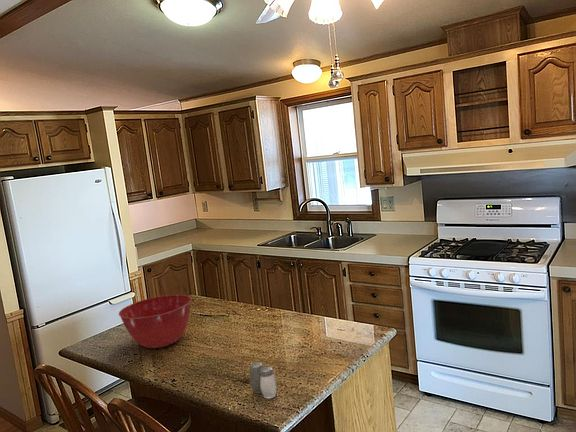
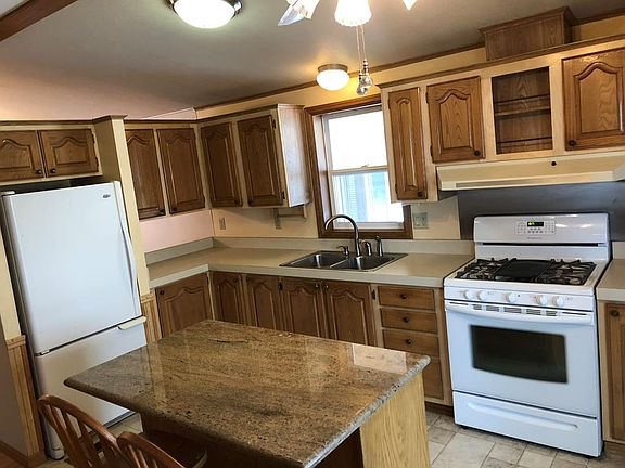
- salt and pepper shaker [249,361,278,399]
- mixing bowl [118,294,192,349]
